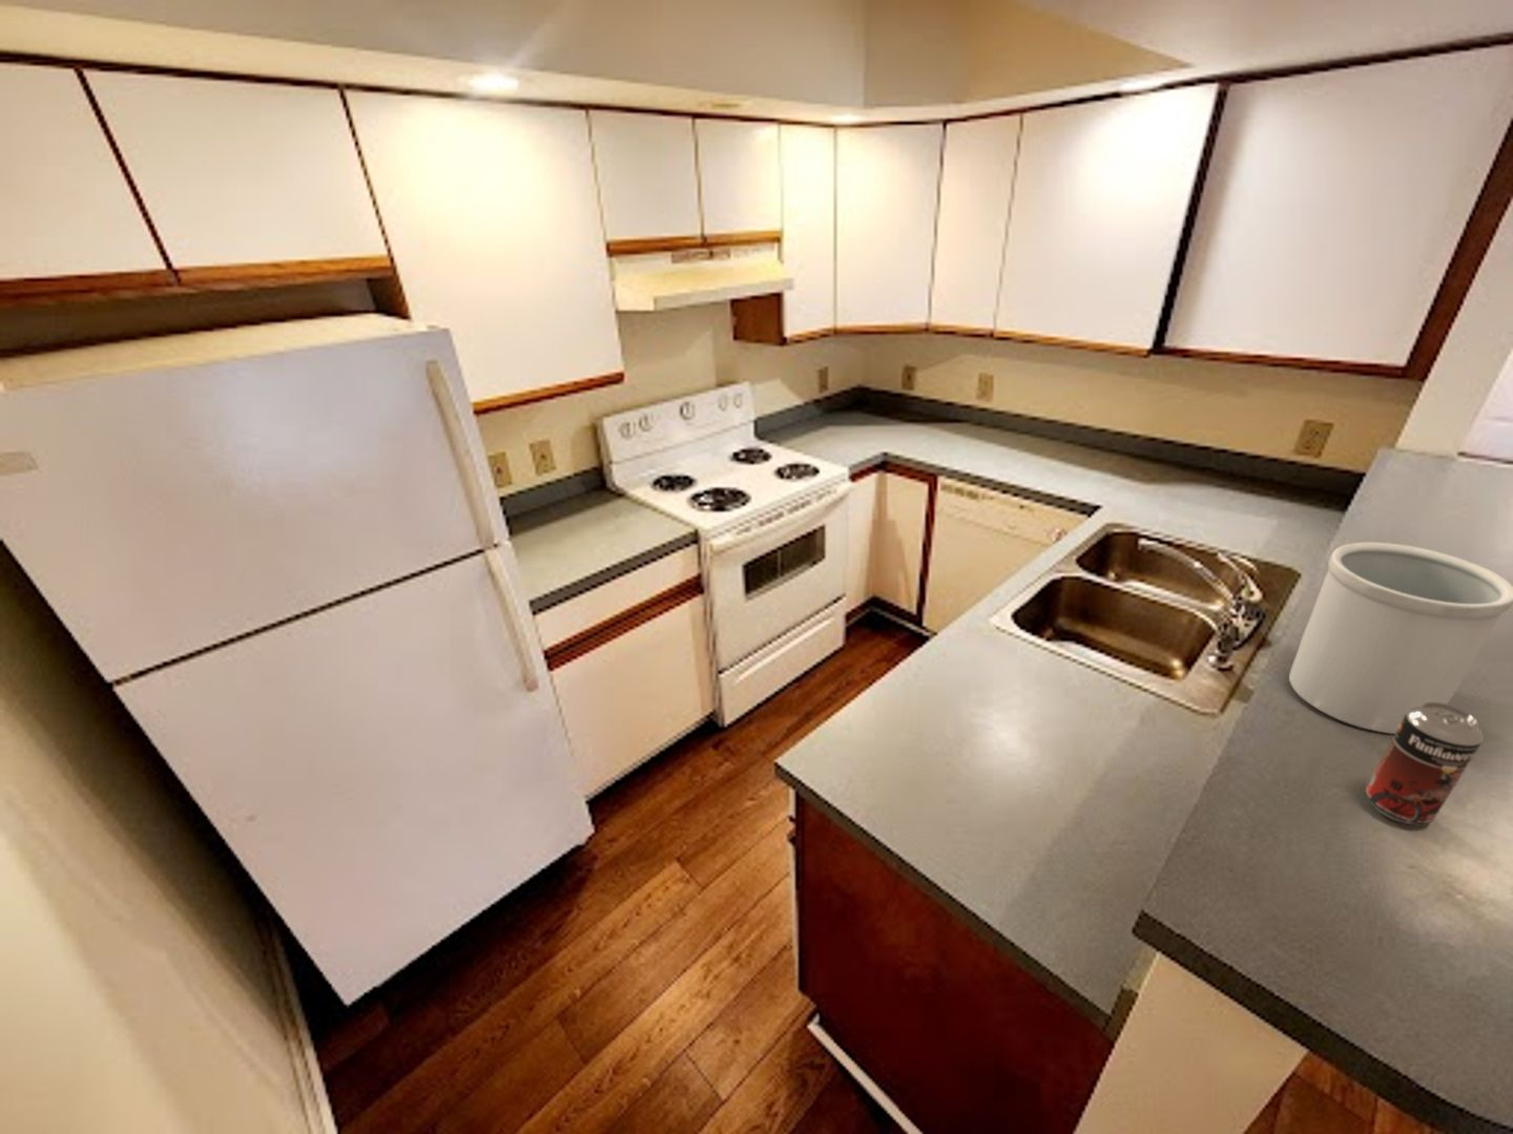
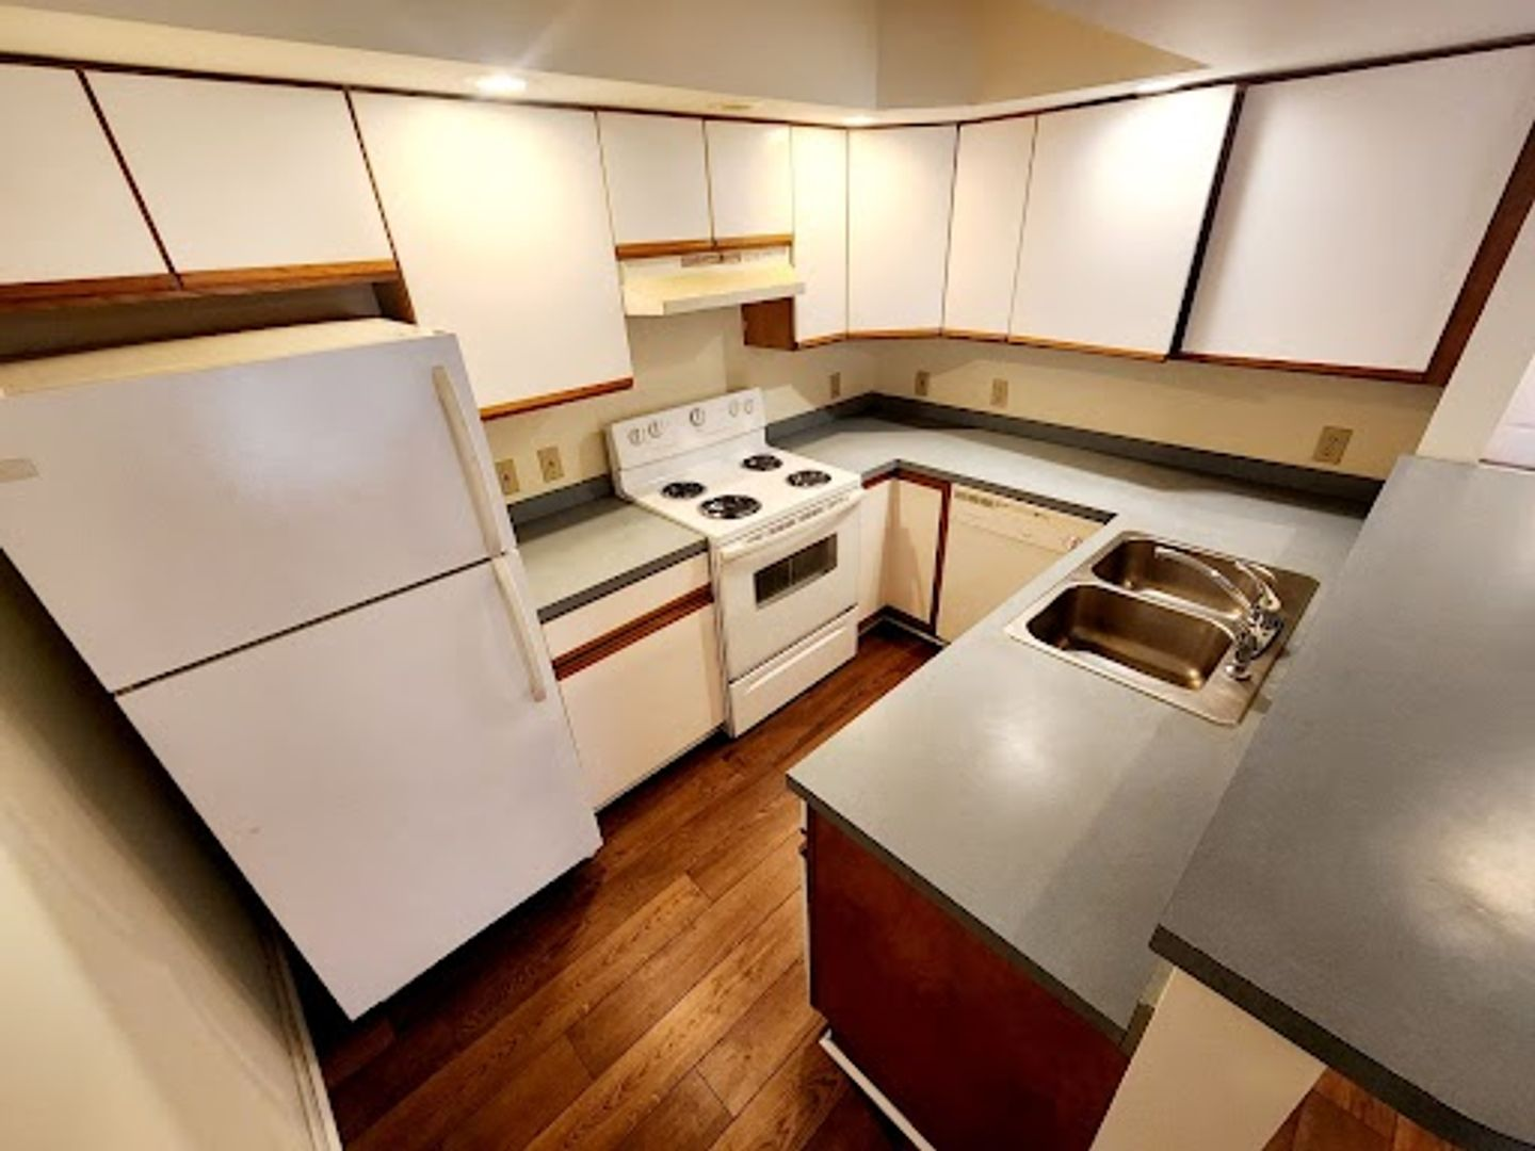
- beverage can [1364,703,1484,825]
- utensil holder [1288,542,1513,735]
